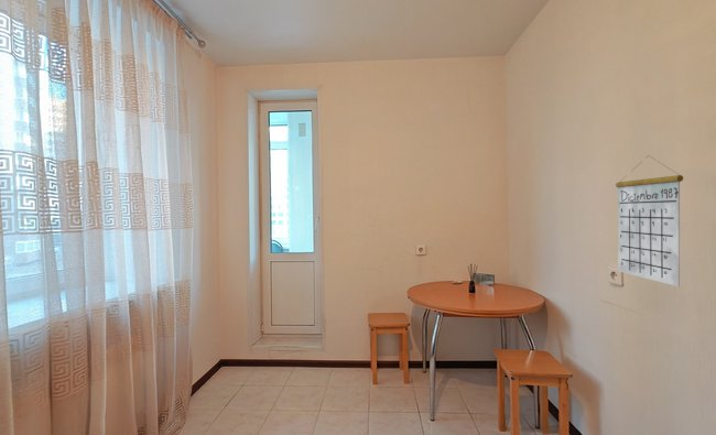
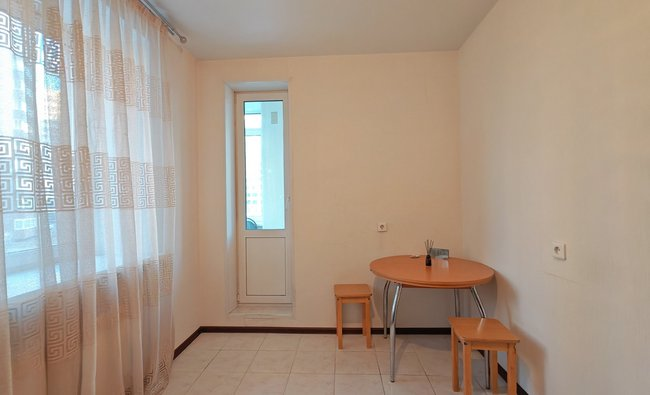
- calendar [615,154,684,287]
